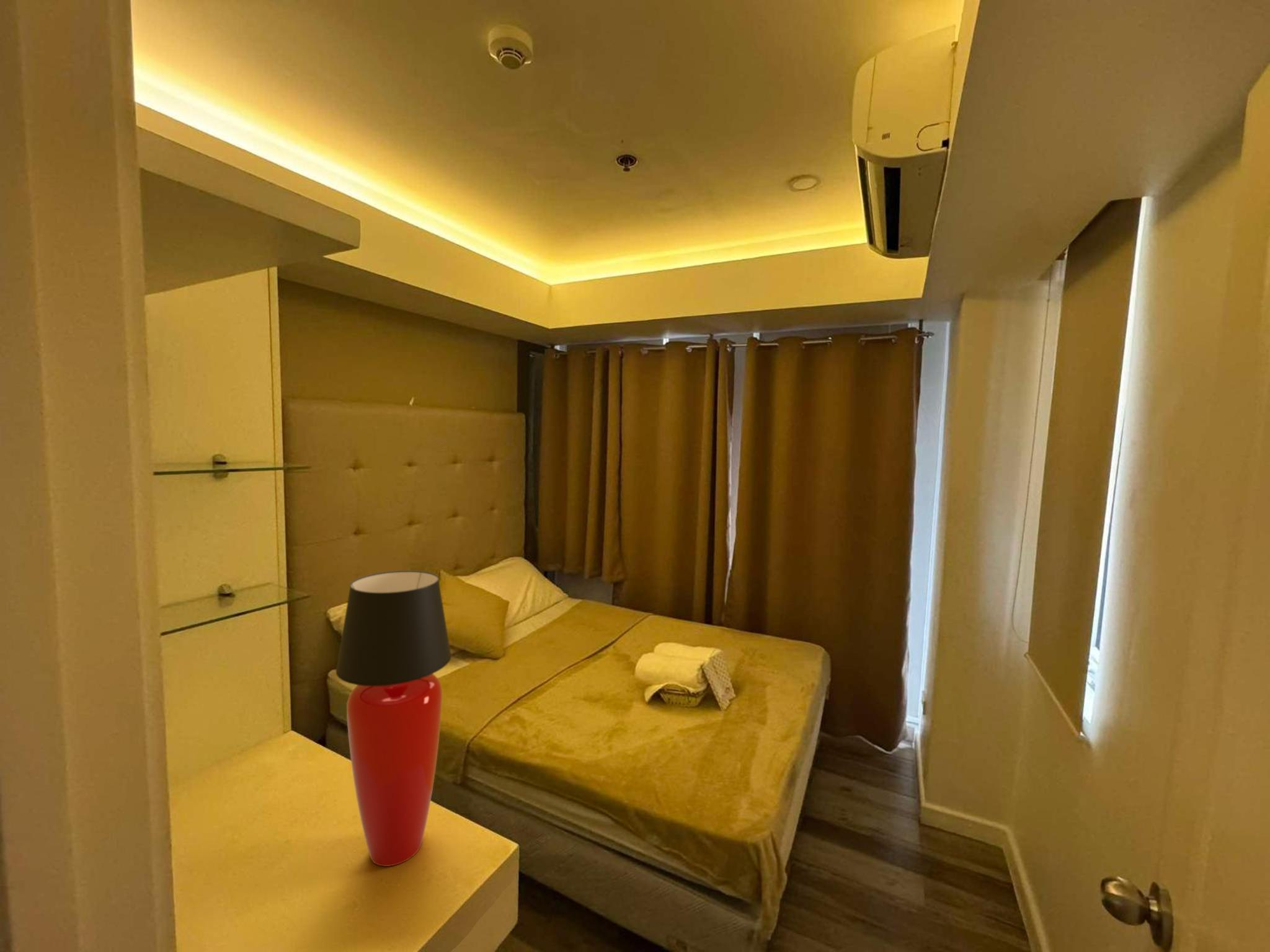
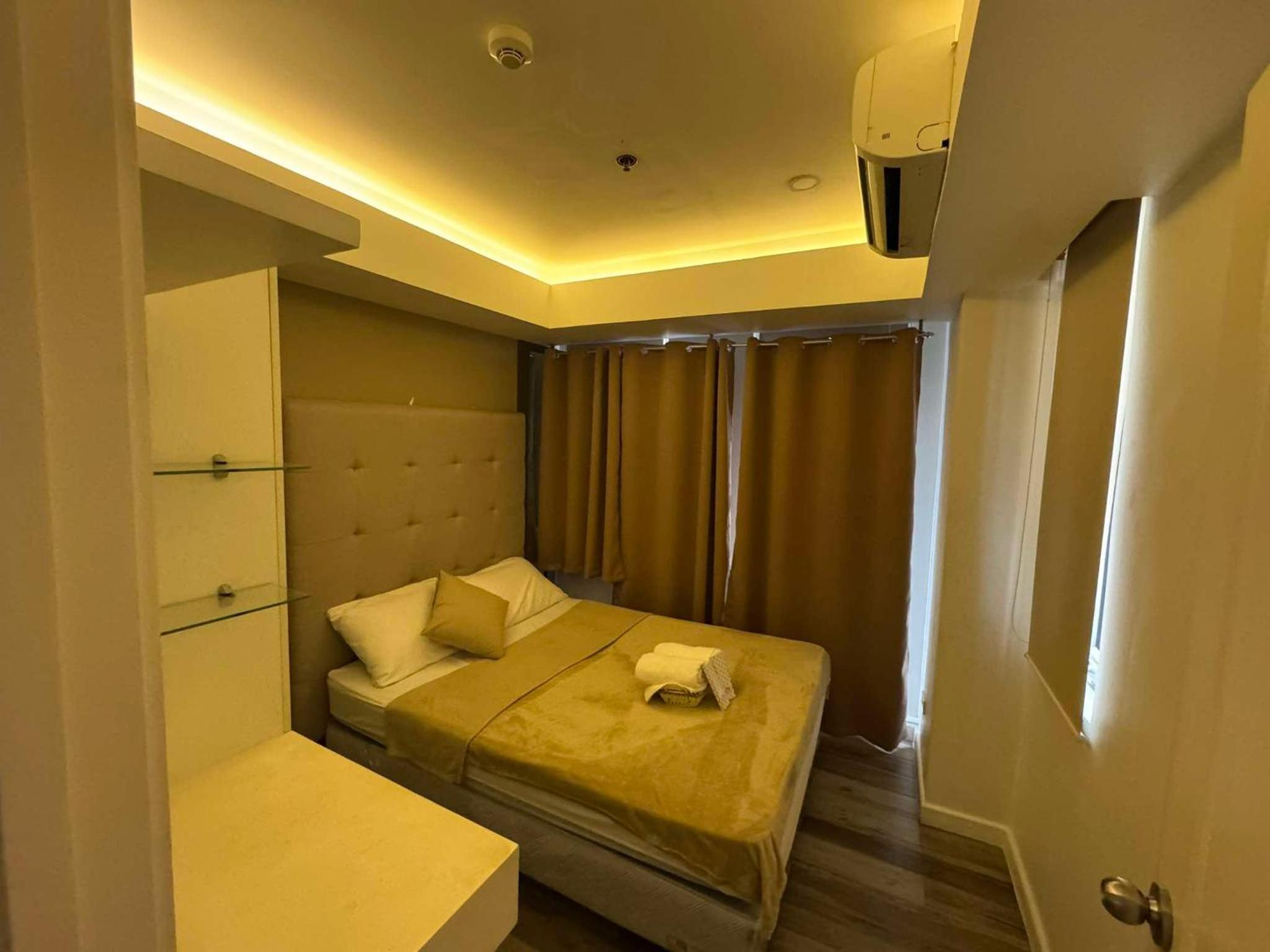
- table lamp [335,570,452,867]
